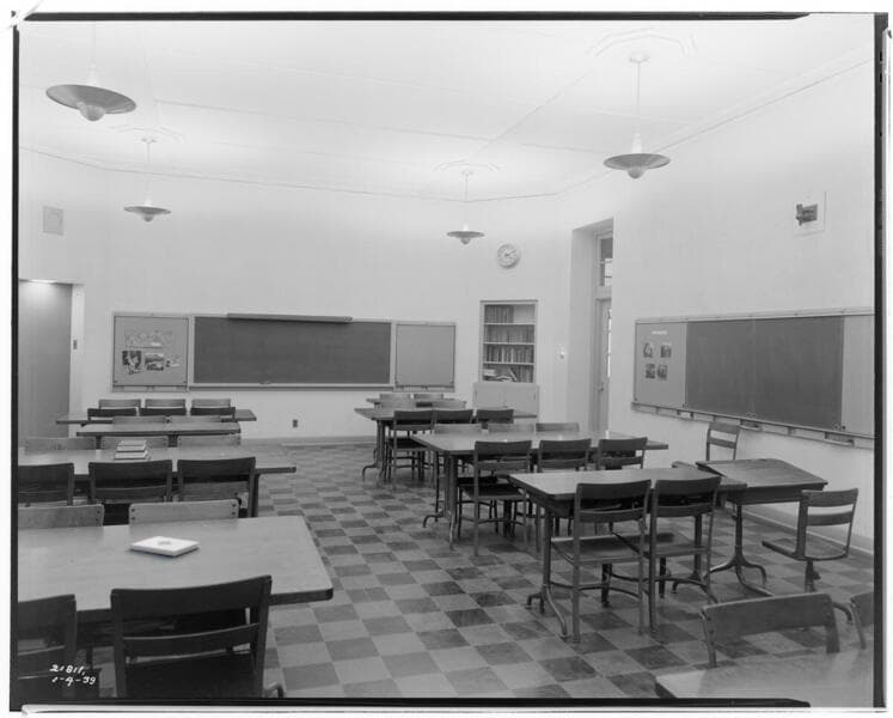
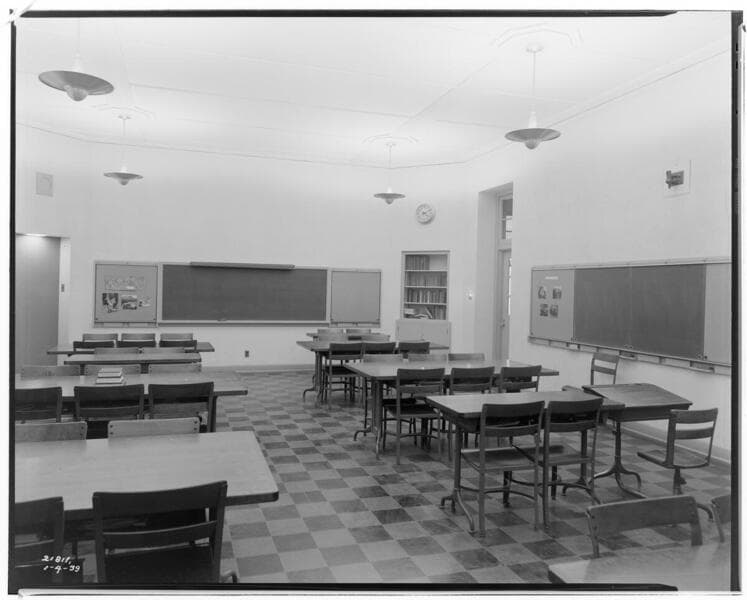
- notepad [129,535,200,558]
